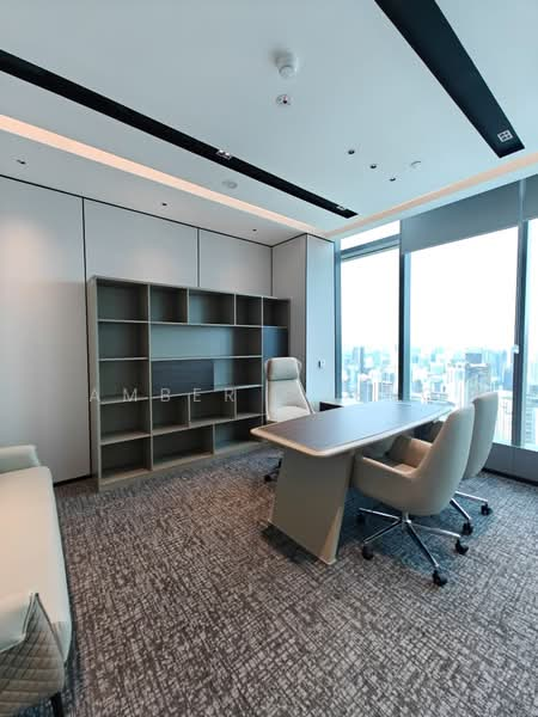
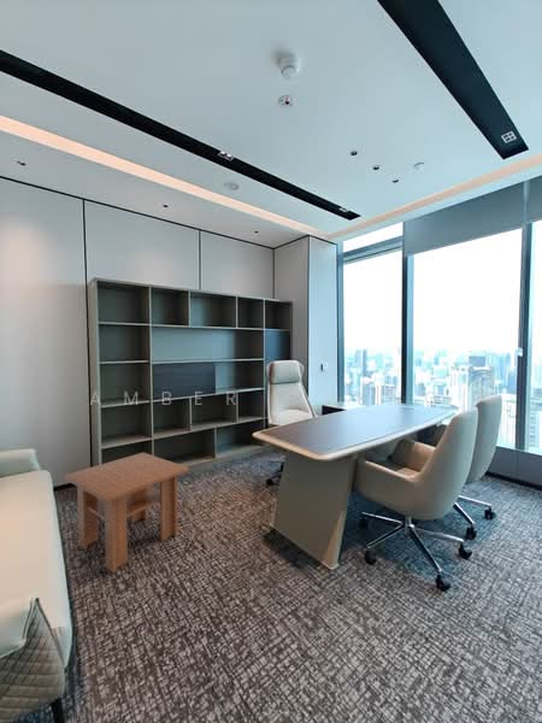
+ coffee table [63,452,190,574]
